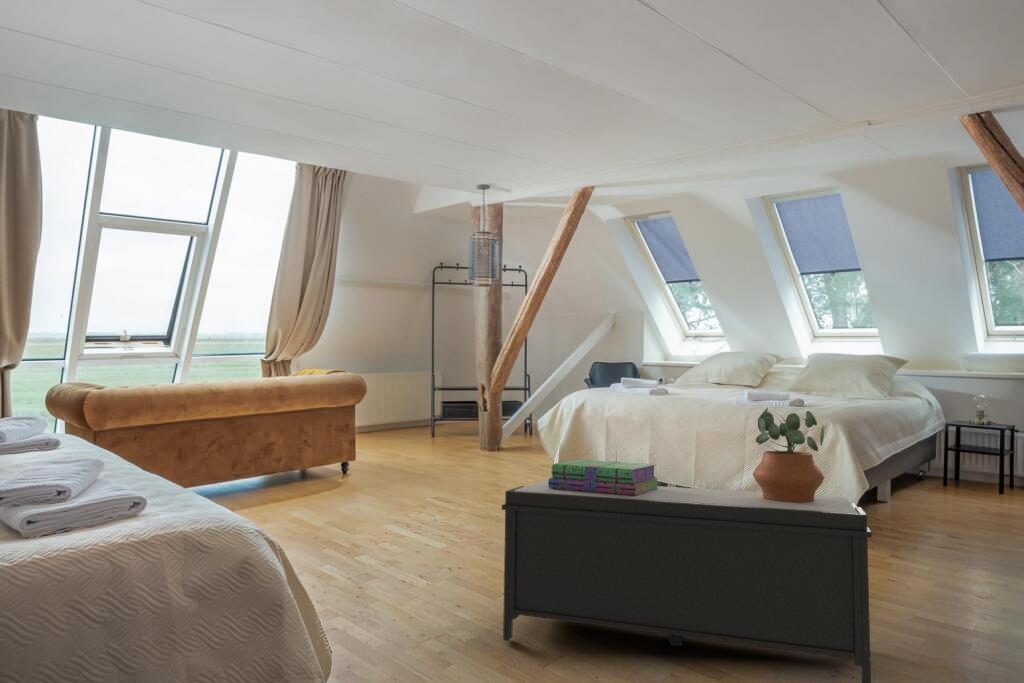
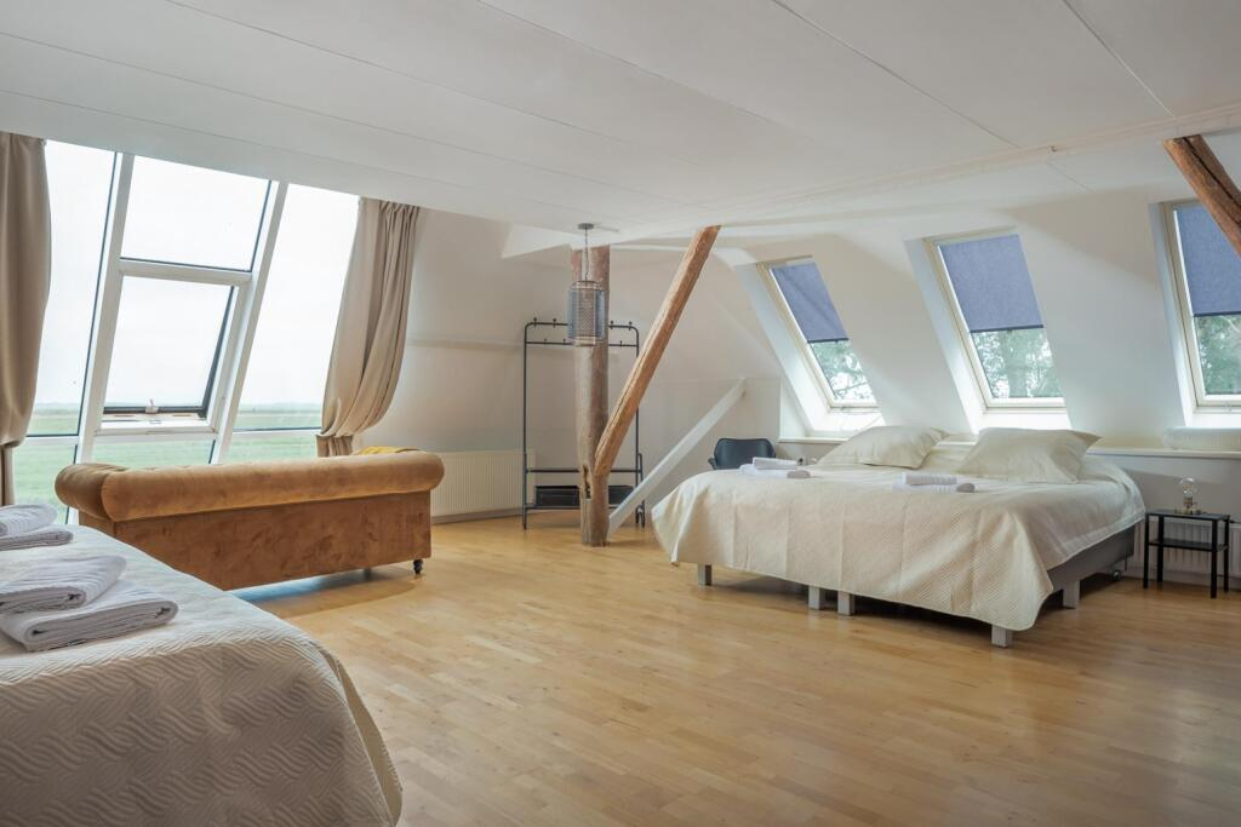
- bench [500,479,873,683]
- potted plant [751,407,826,502]
- stack of books [548,459,660,496]
